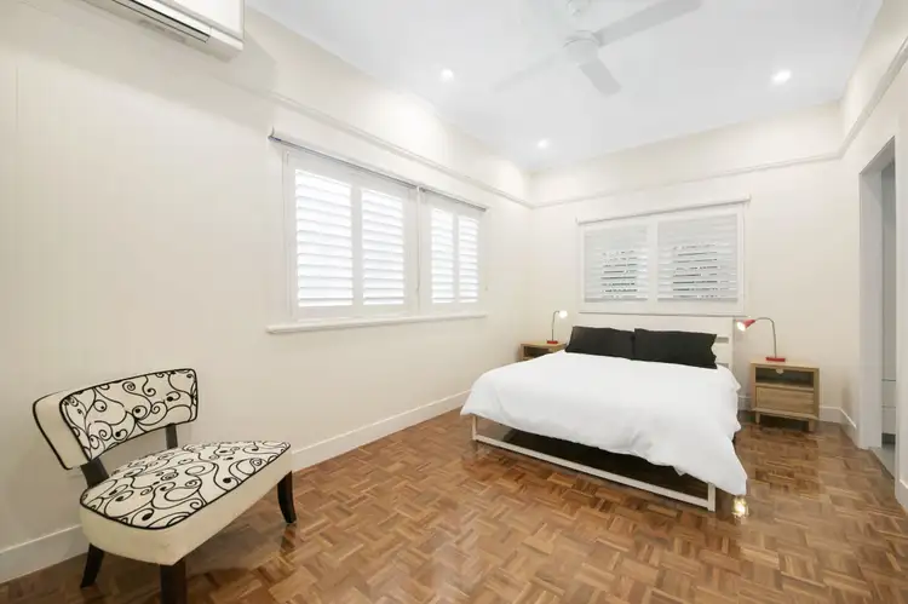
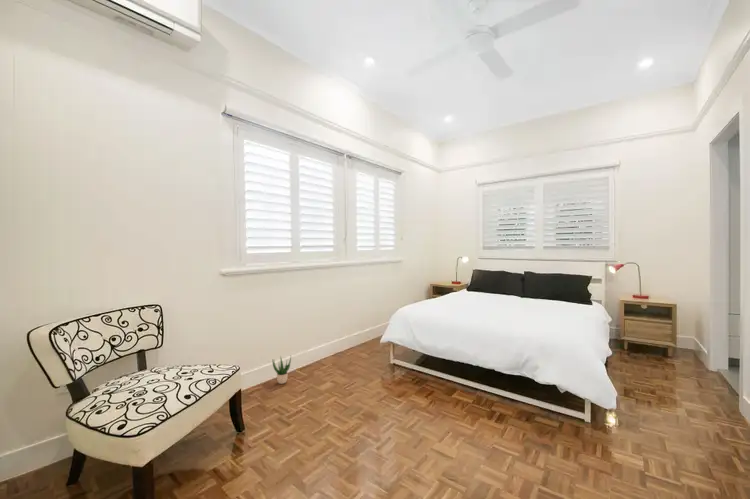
+ potted plant [272,355,292,385]
